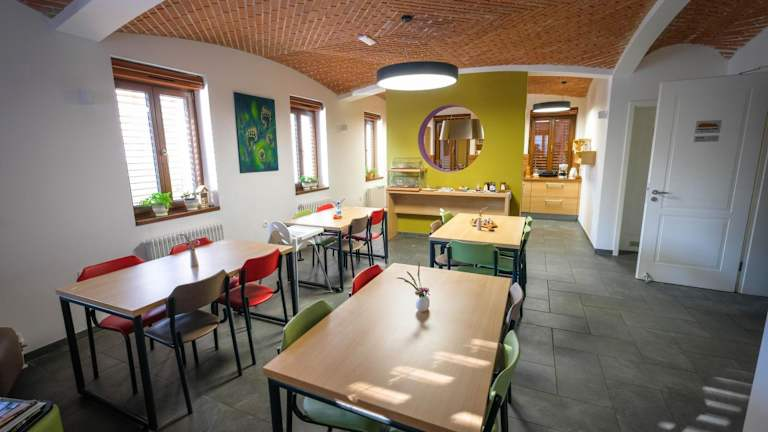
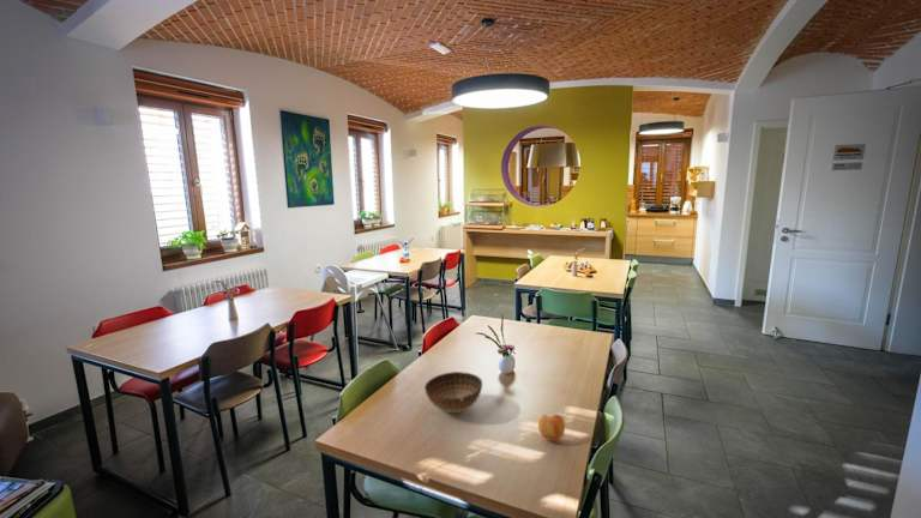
+ bowl [423,371,483,414]
+ fruit [537,414,566,442]
